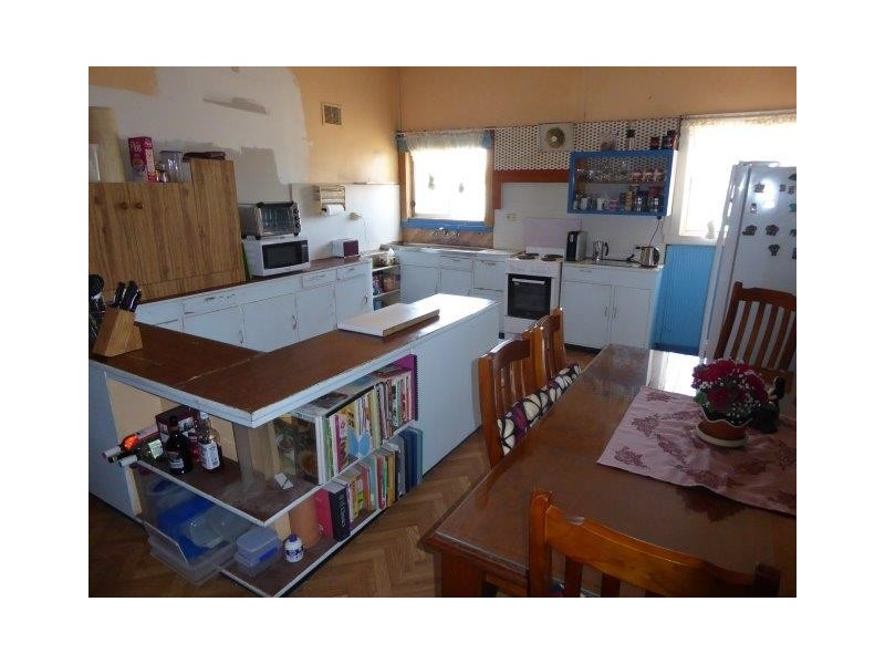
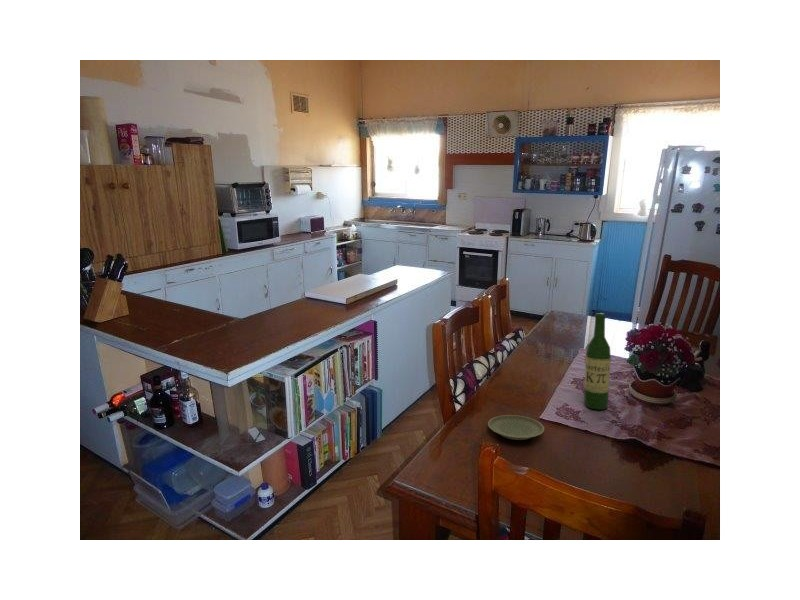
+ plate [487,414,545,441]
+ wine bottle [583,312,612,410]
